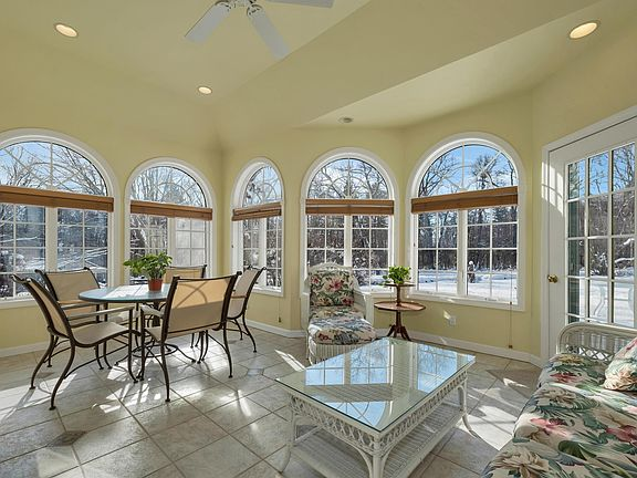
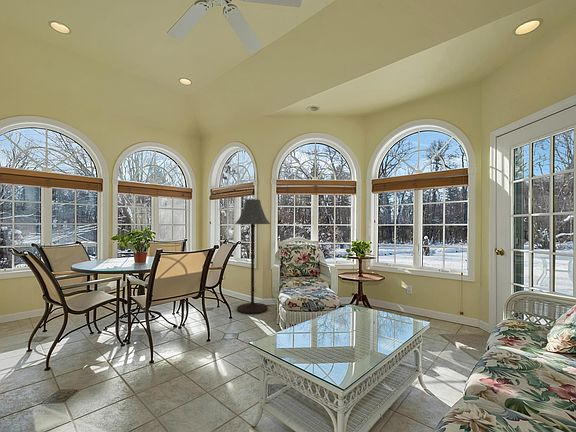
+ floor lamp [234,198,271,315]
